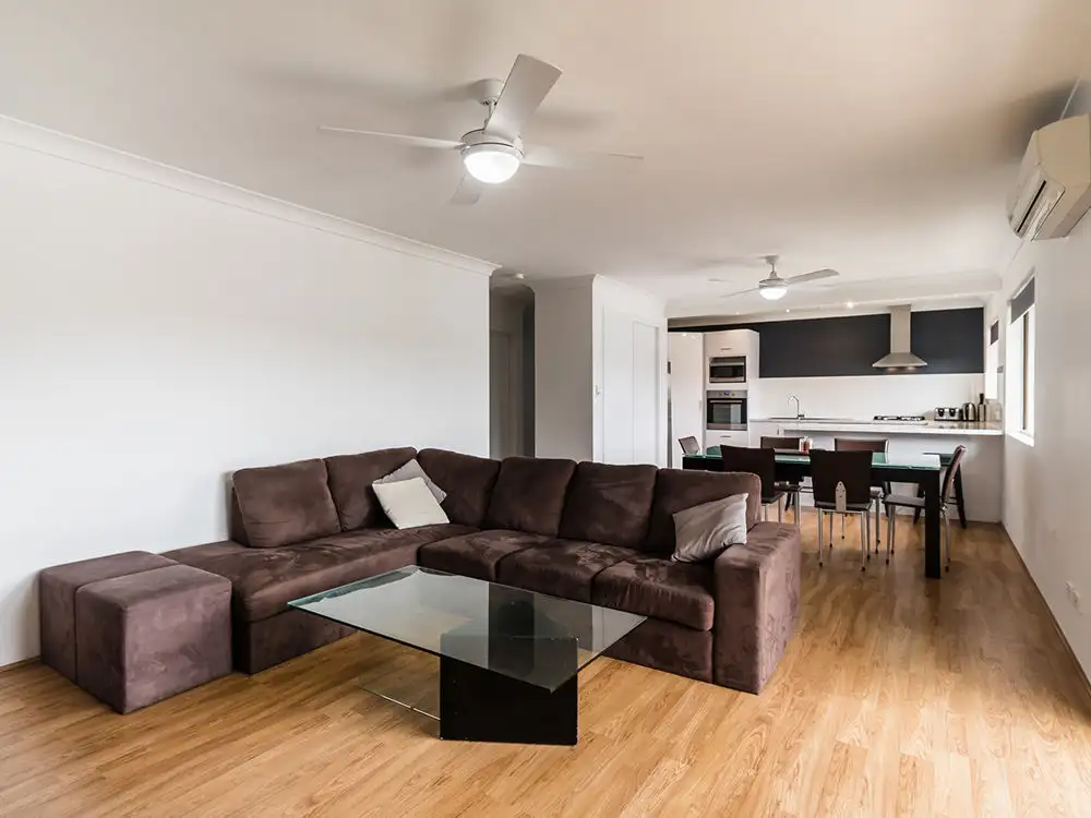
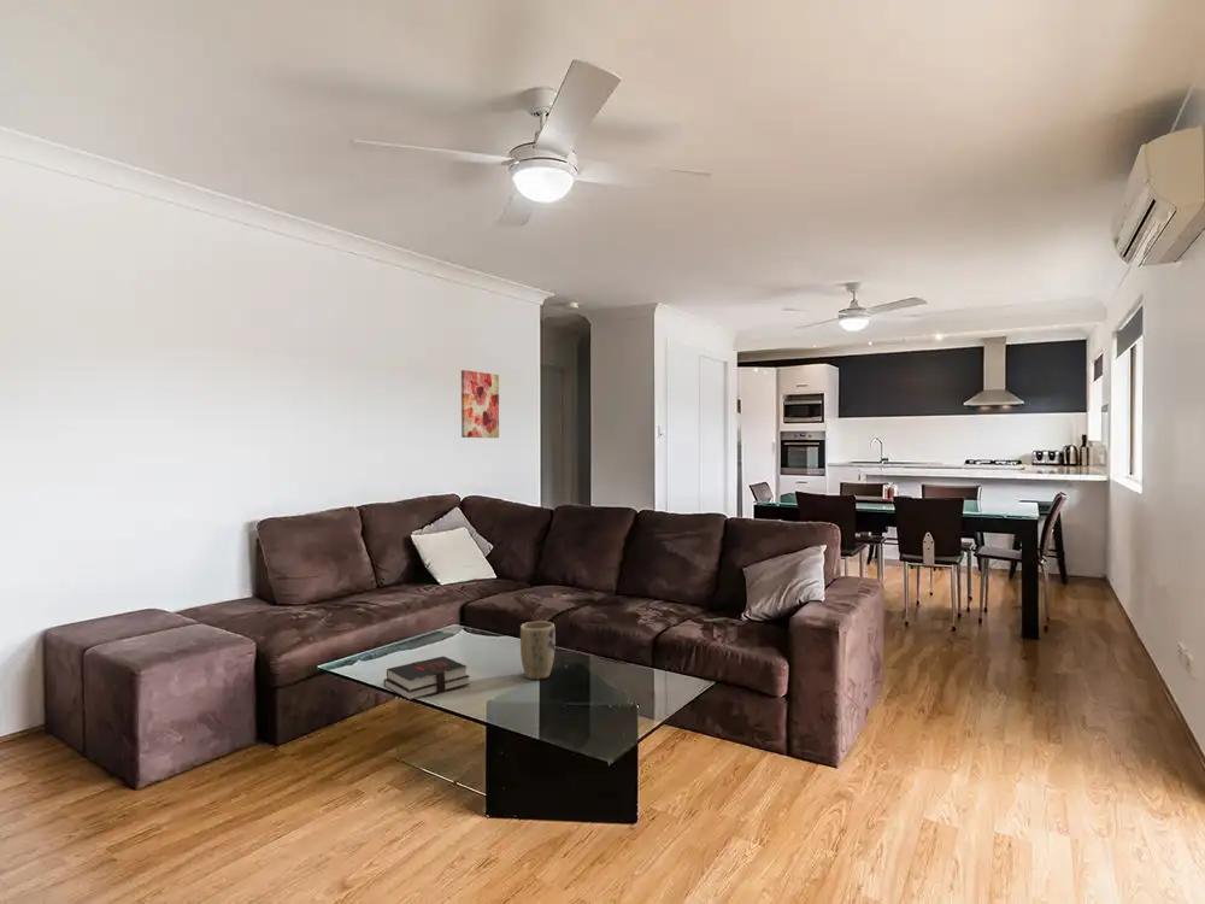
+ wall art [460,369,500,439]
+ hardback book [382,656,471,702]
+ plant pot [519,621,557,680]
